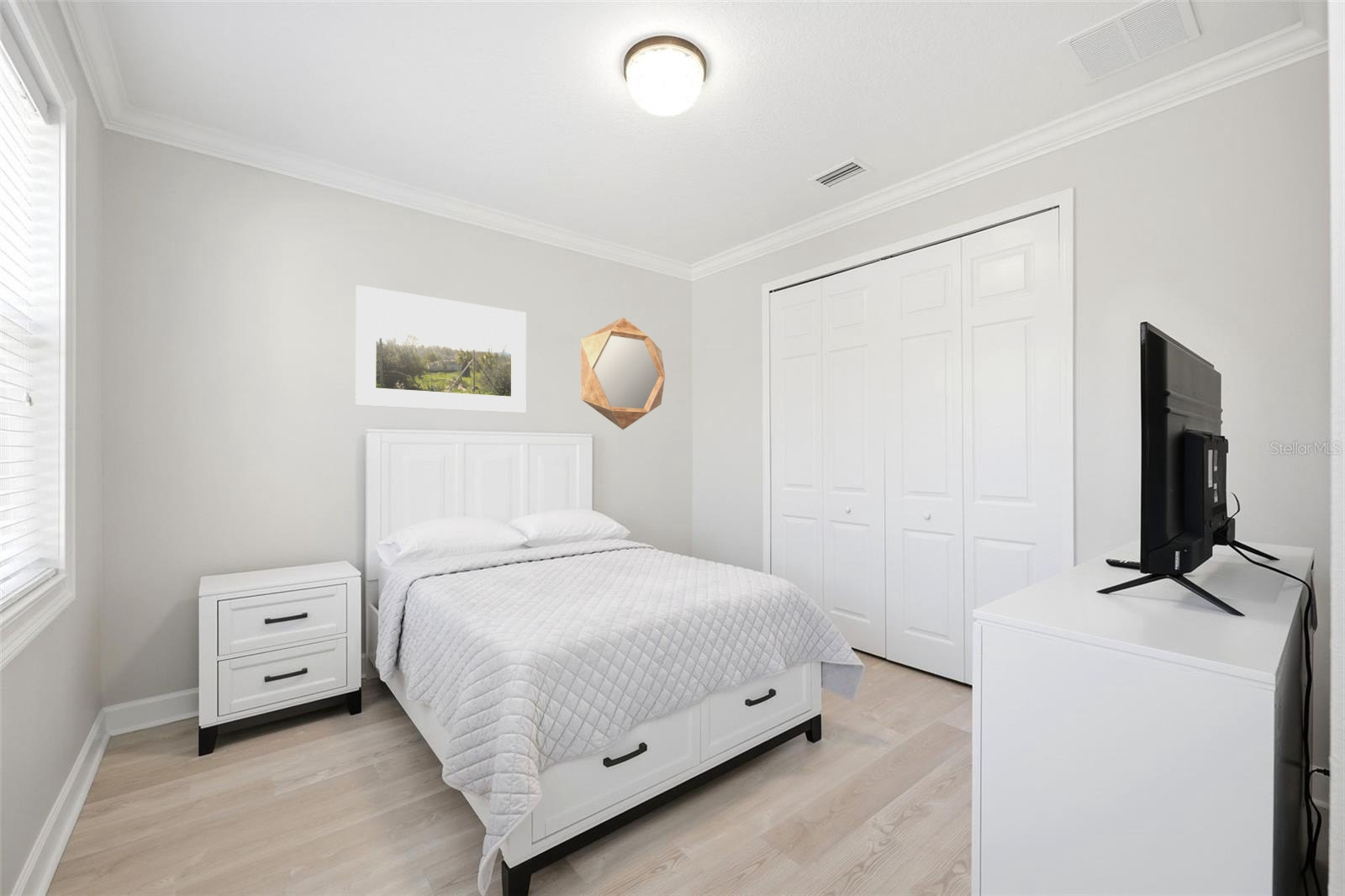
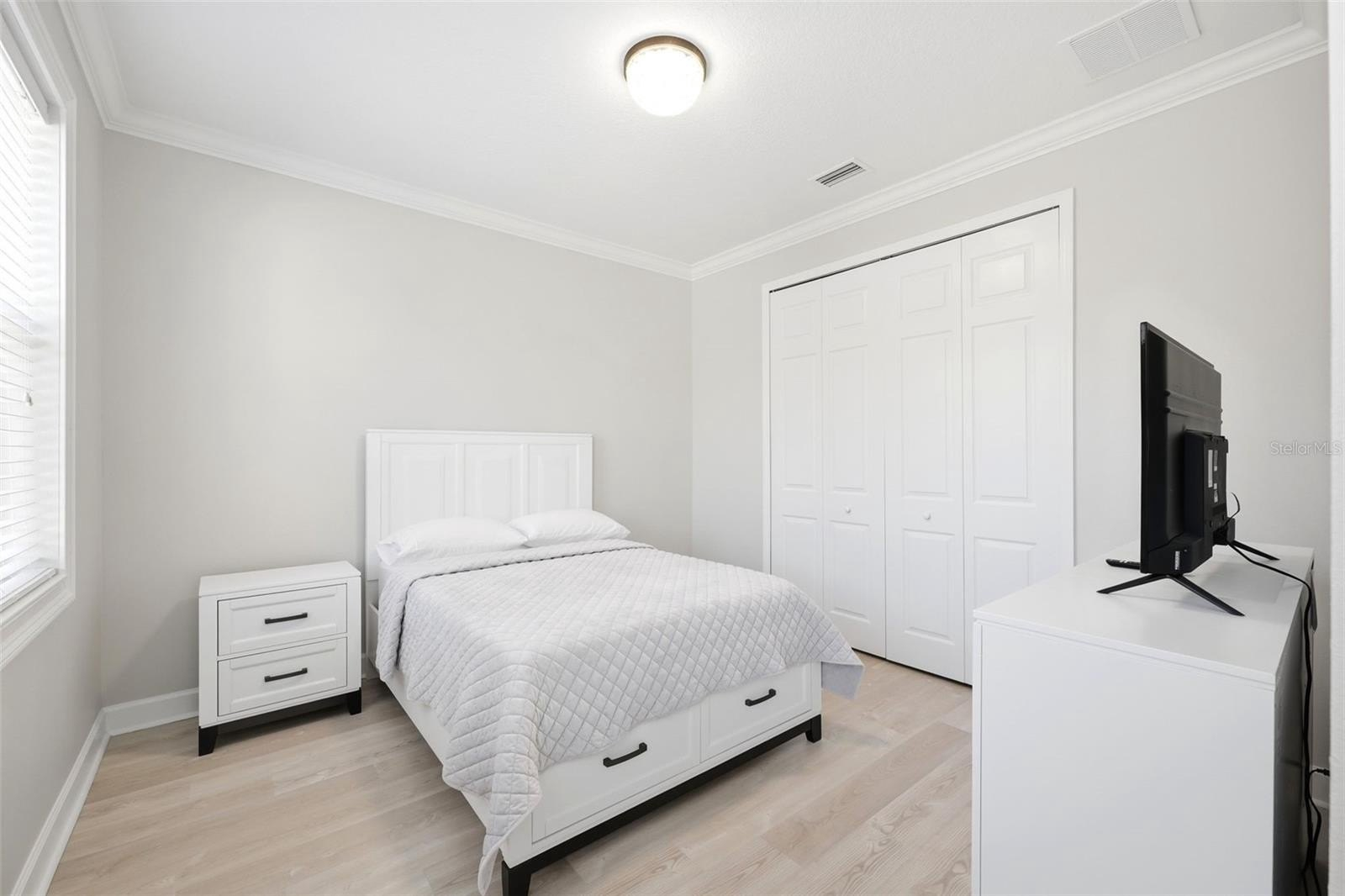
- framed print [355,284,527,414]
- home mirror [580,317,666,430]
